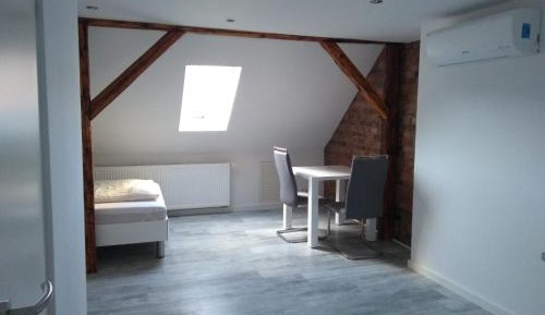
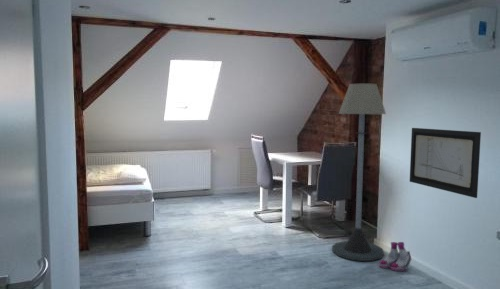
+ floor lamp [331,83,387,262]
+ wall art [409,127,482,199]
+ boots [378,241,412,272]
